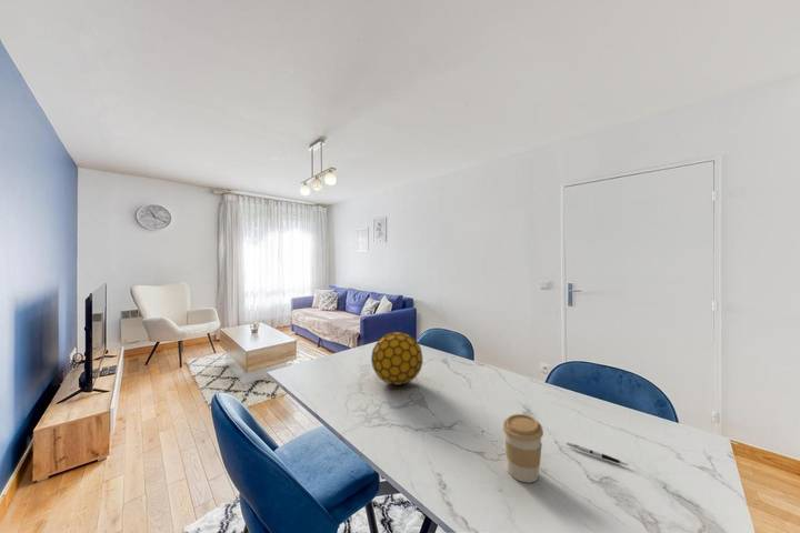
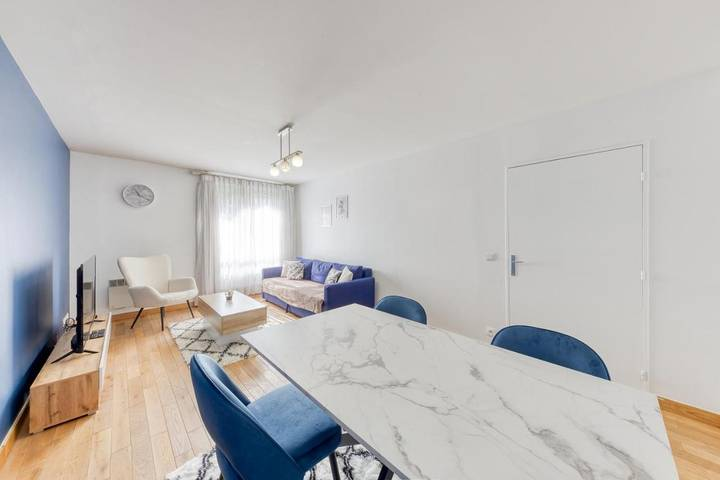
- pen [566,442,629,466]
- coffee cup [502,413,544,483]
- decorative ball [370,331,423,386]
